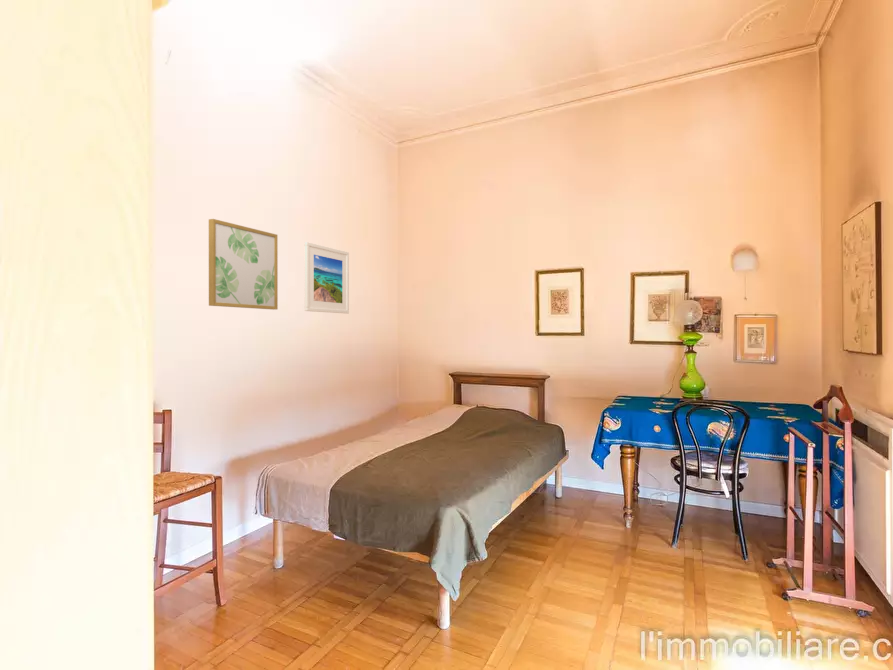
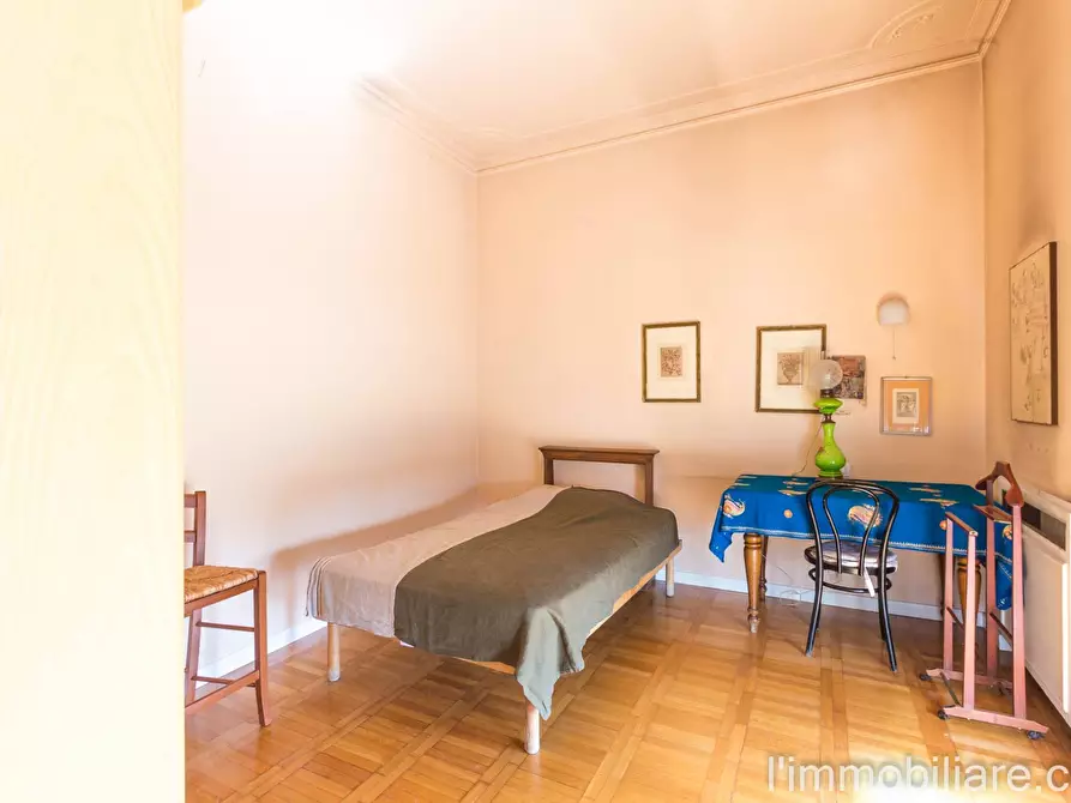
- wall art [208,218,279,311]
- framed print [304,241,350,315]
